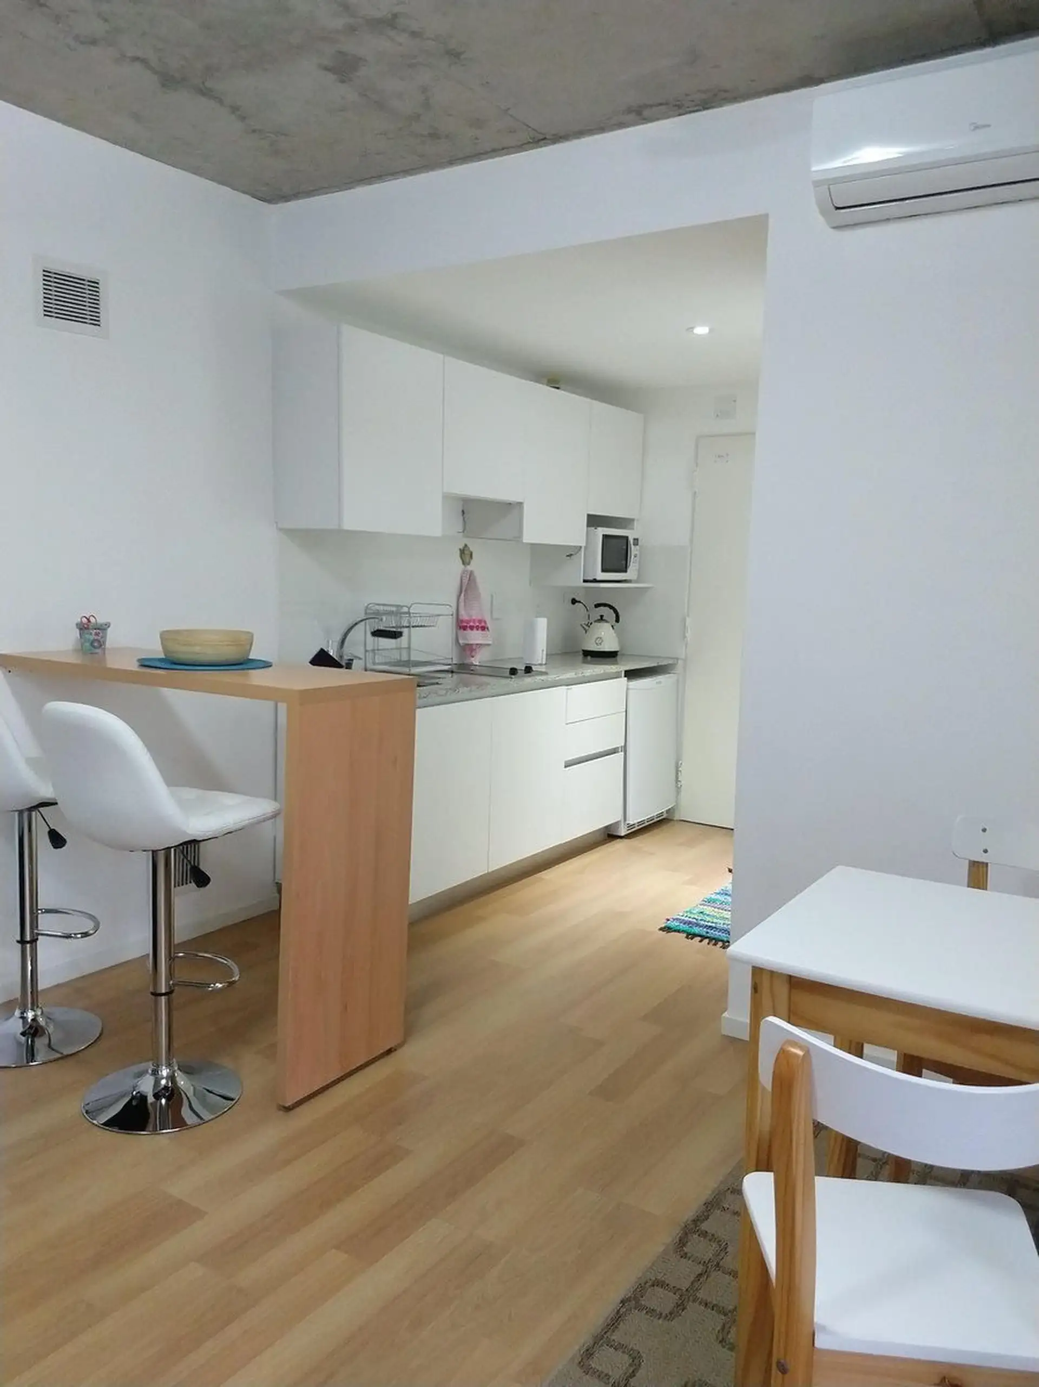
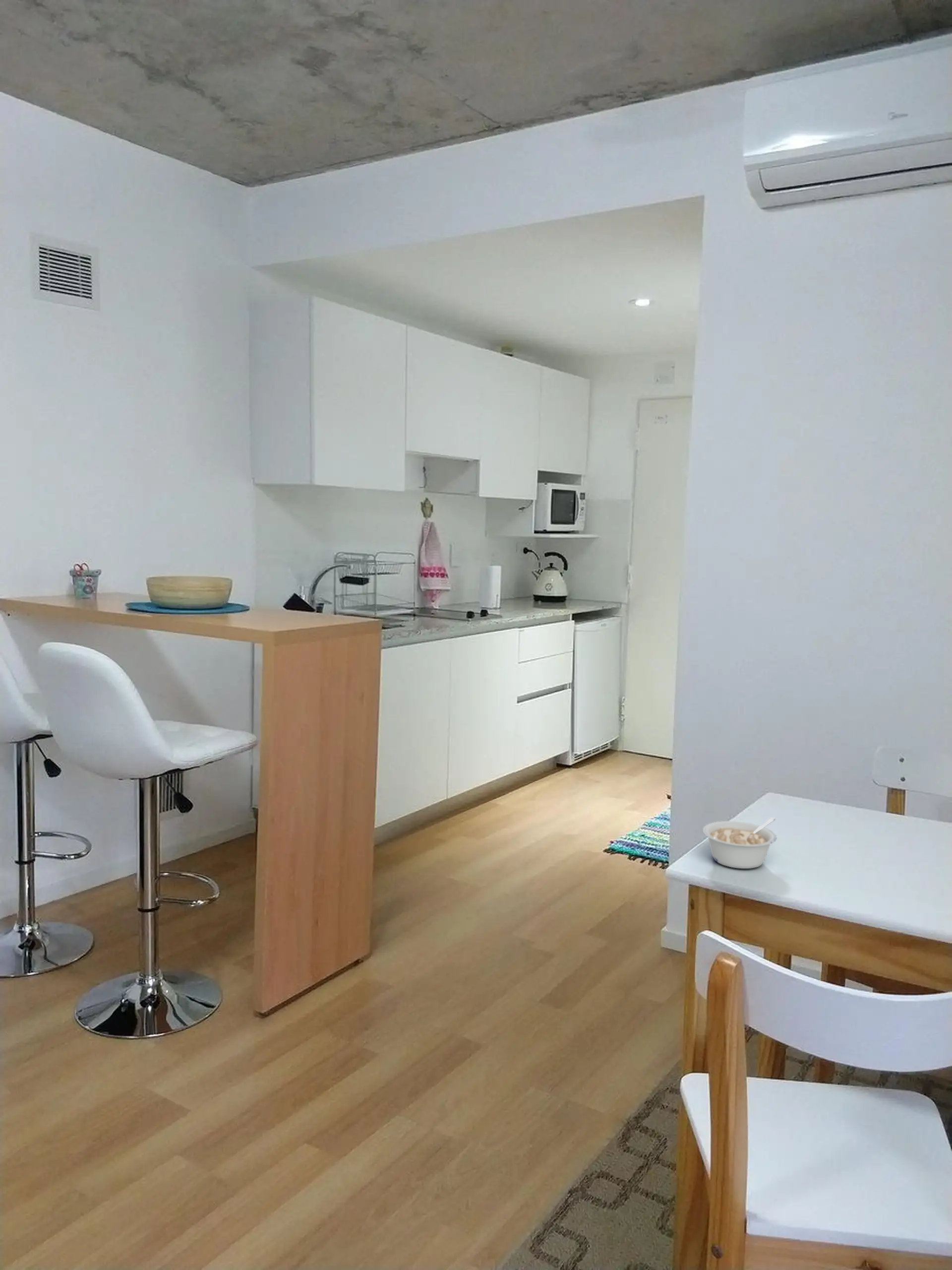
+ legume [703,818,777,869]
